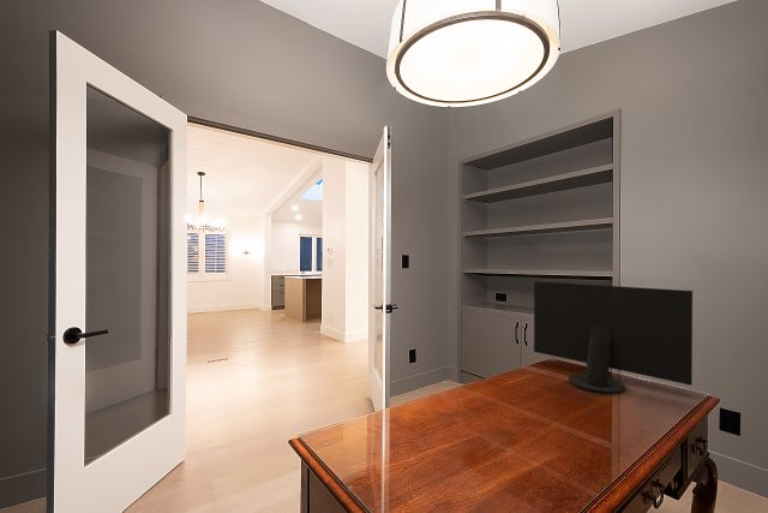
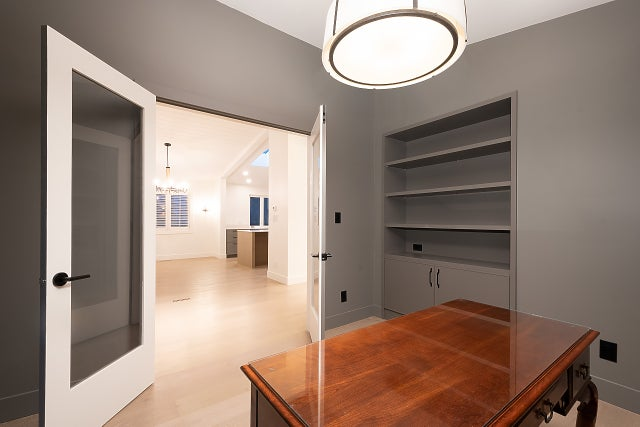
- computer monitor [533,280,694,395]
